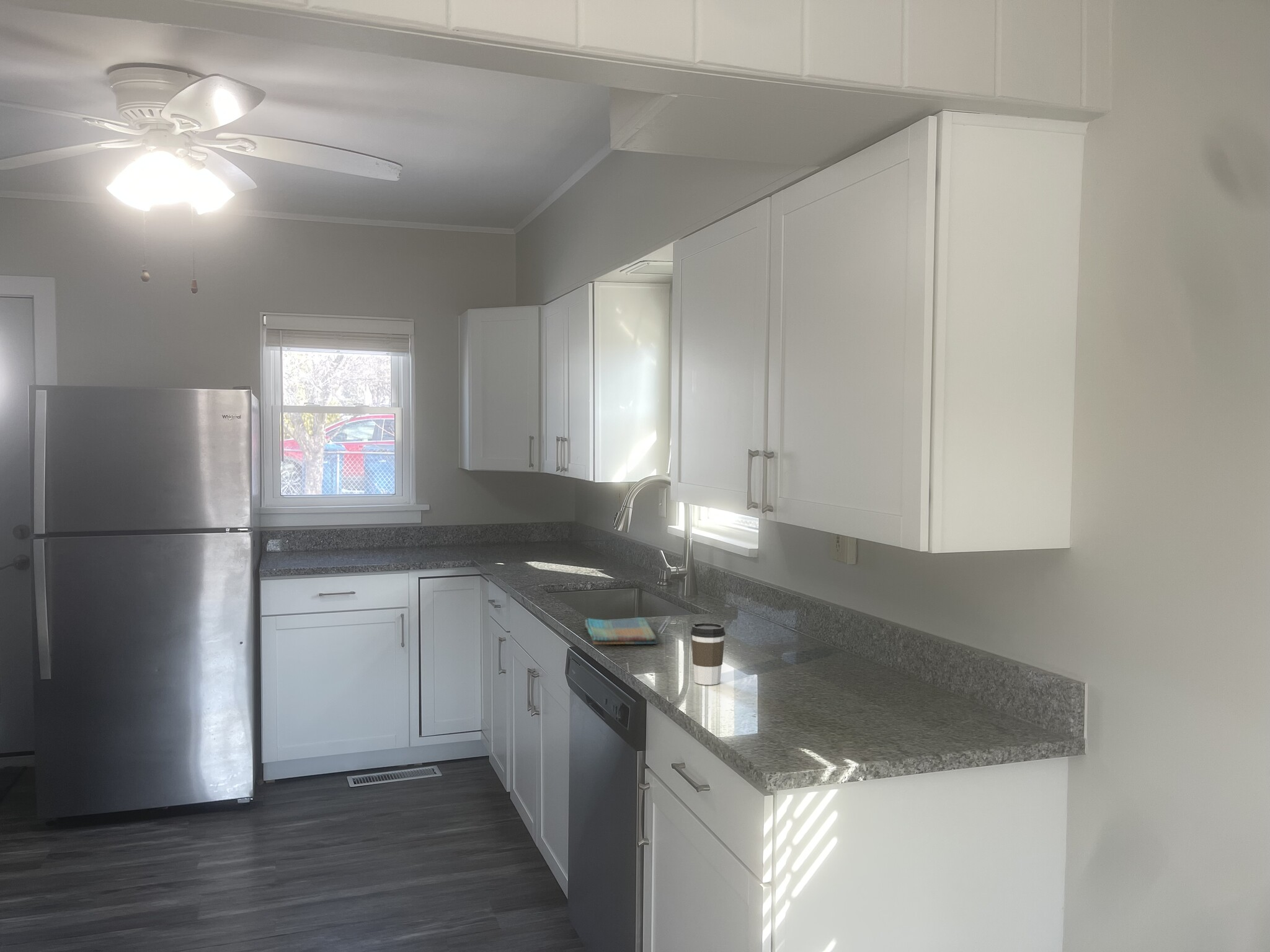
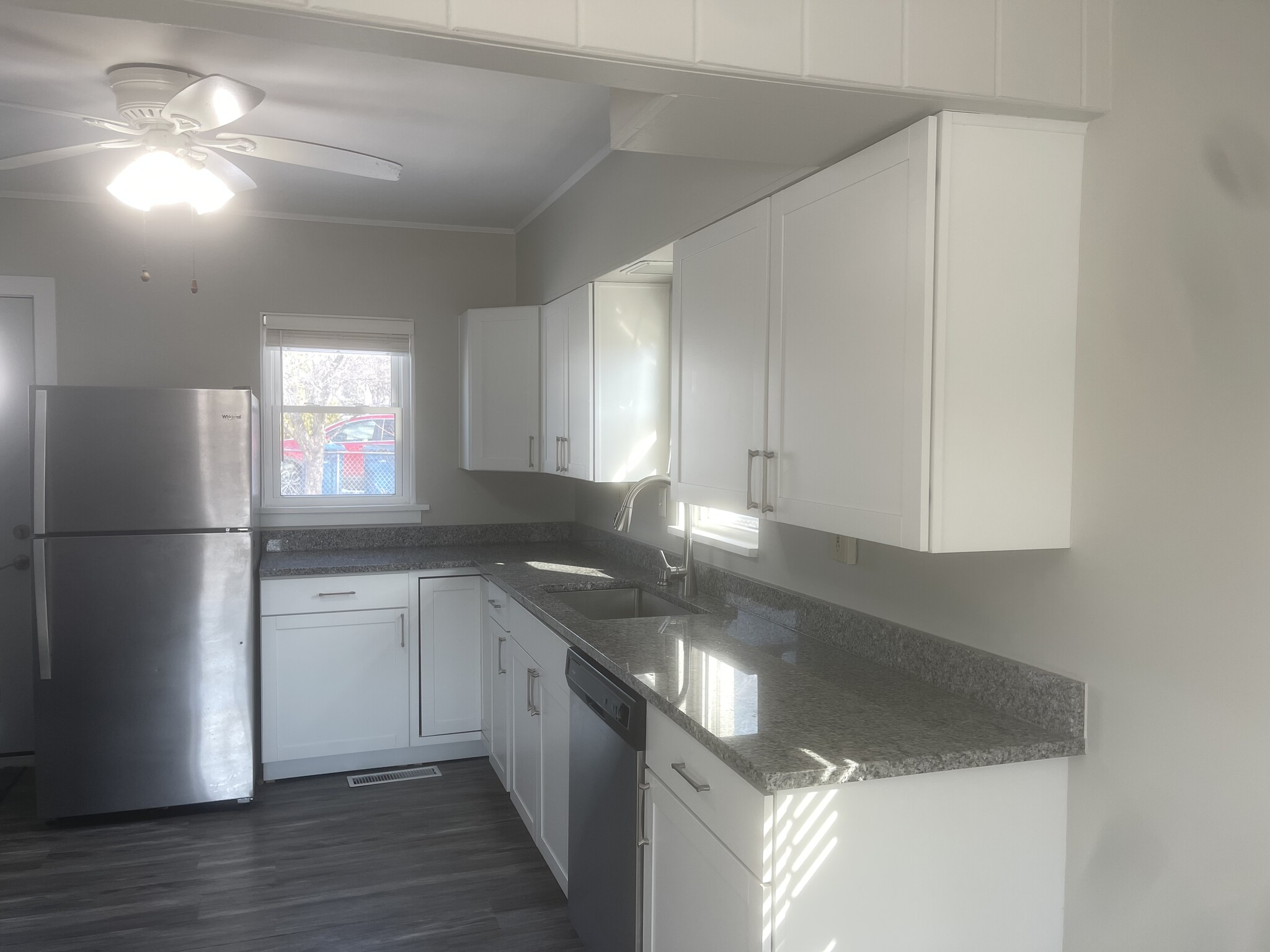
- dish towel [584,617,659,645]
- coffee cup [690,622,726,685]
